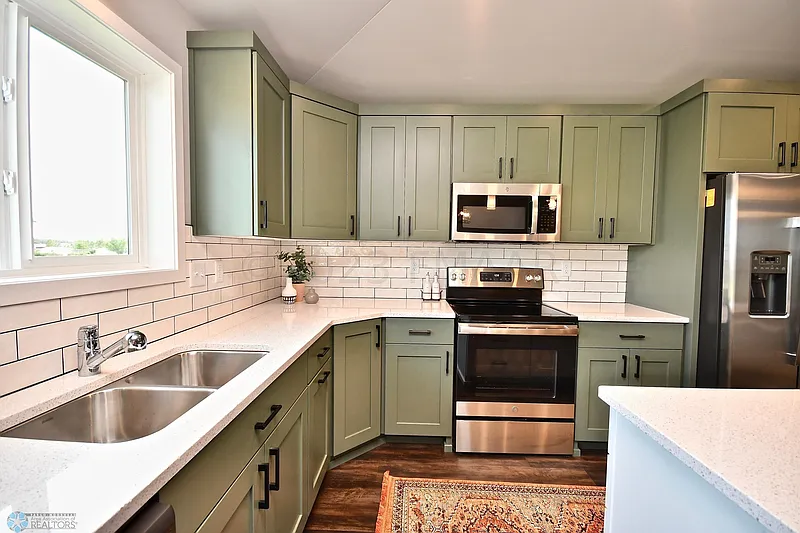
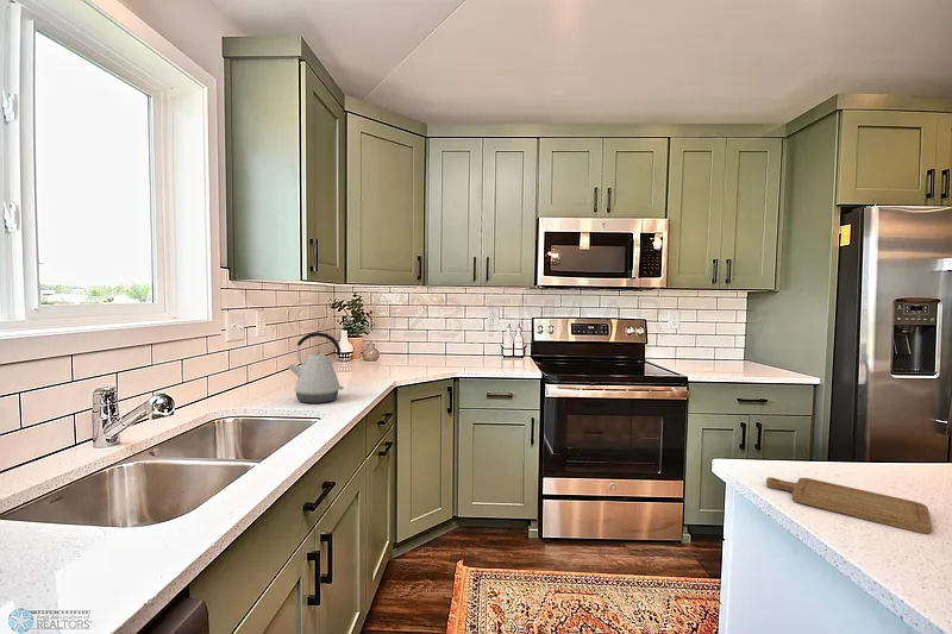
+ chopping board [765,476,933,535]
+ kettle [287,331,345,404]
